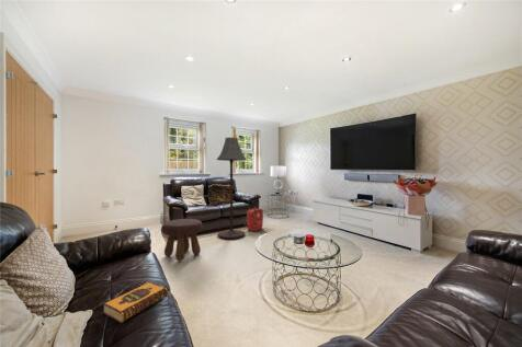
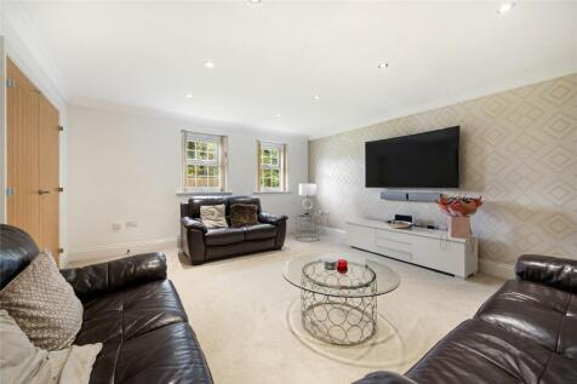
- footstool [160,218,203,262]
- floor lamp [216,137,248,240]
- hardback book [102,281,169,324]
- backpack [243,206,264,232]
